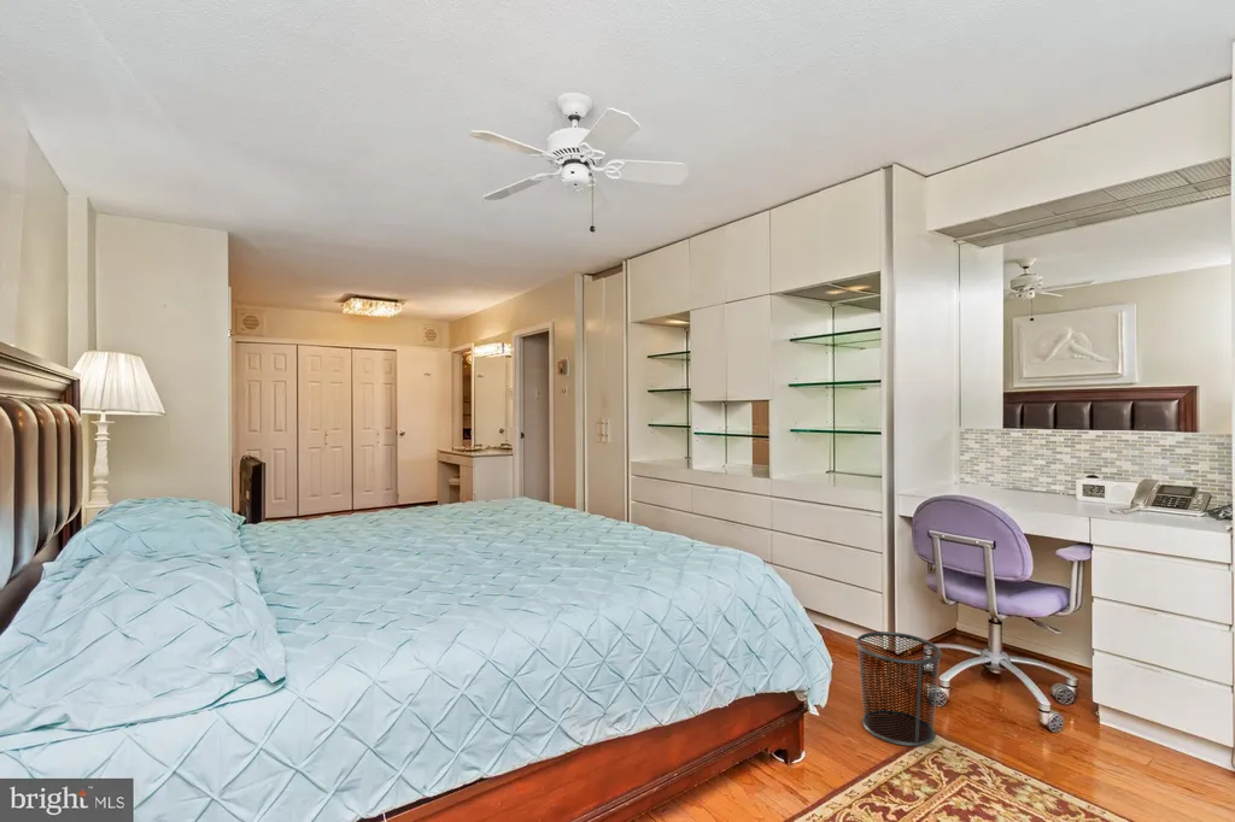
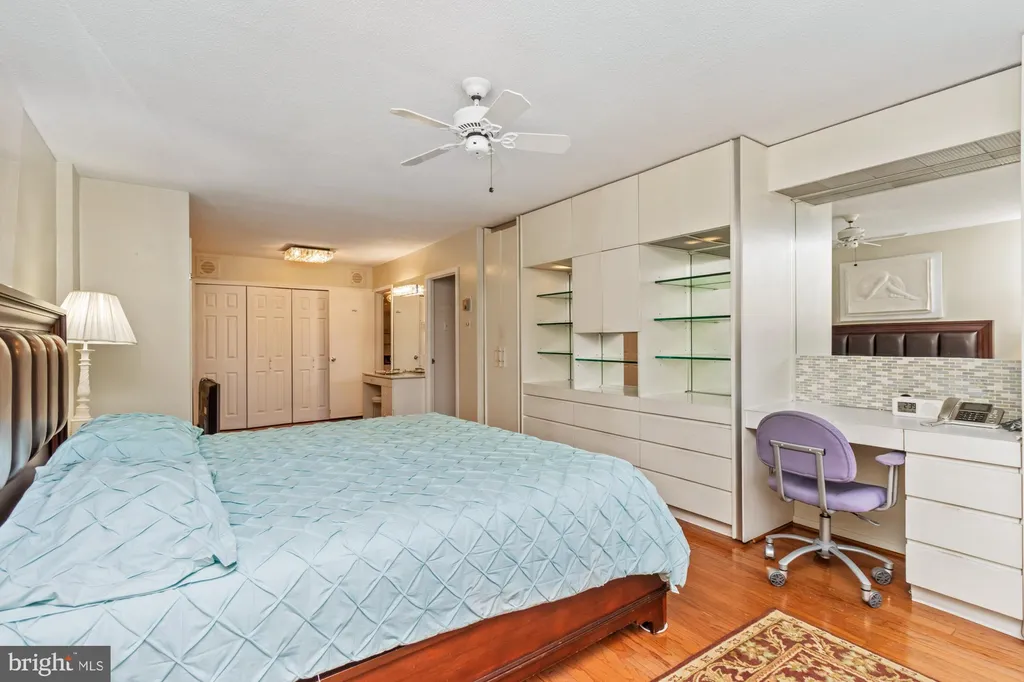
- waste bin [855,630,943,747]
